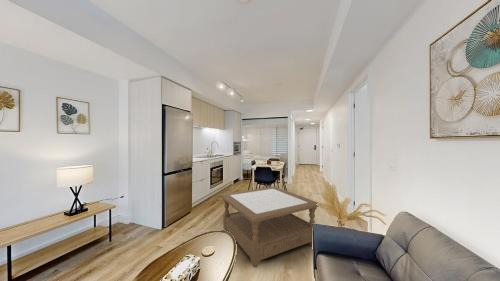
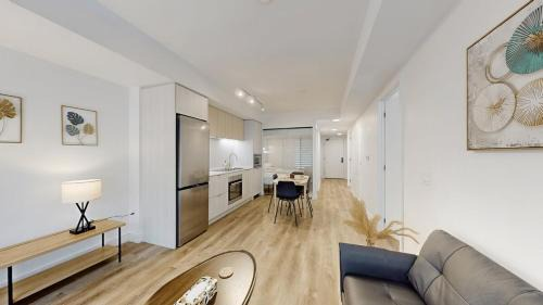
- coffee table [219,186,320,268]
